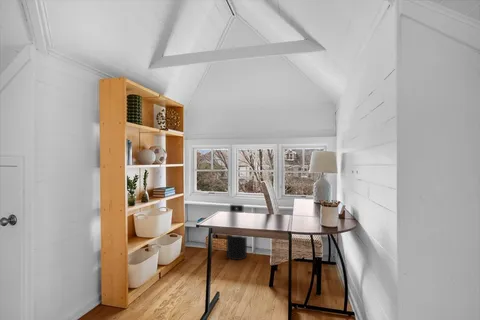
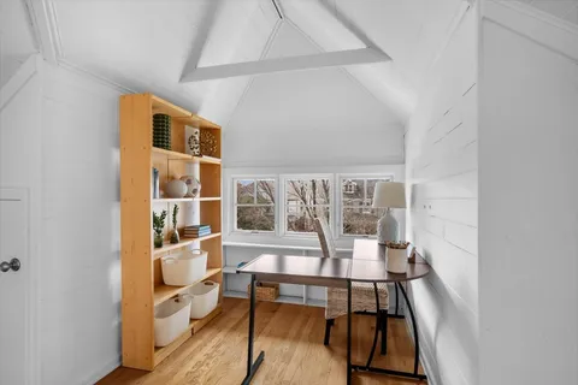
- trash can [226,203,248,261]
